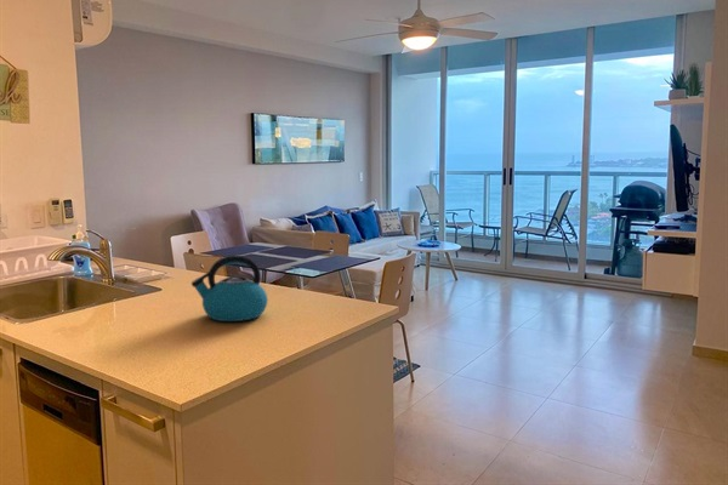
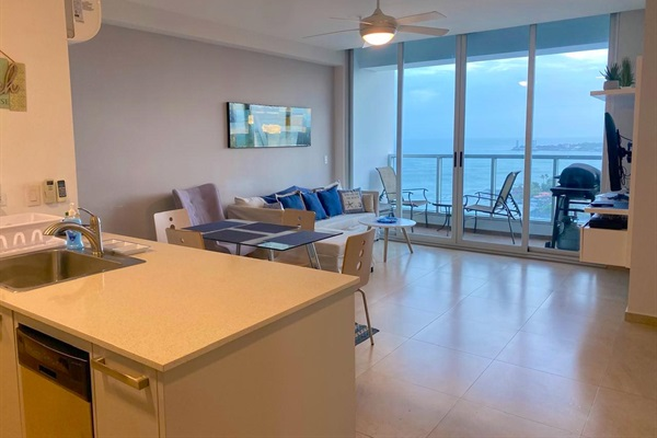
- kettle [190,253,269,323]
